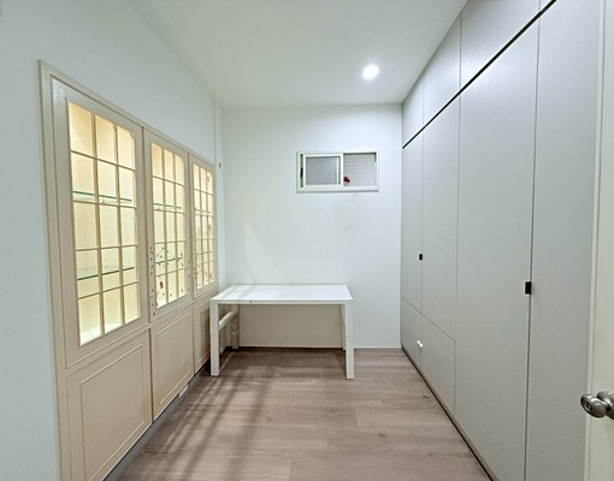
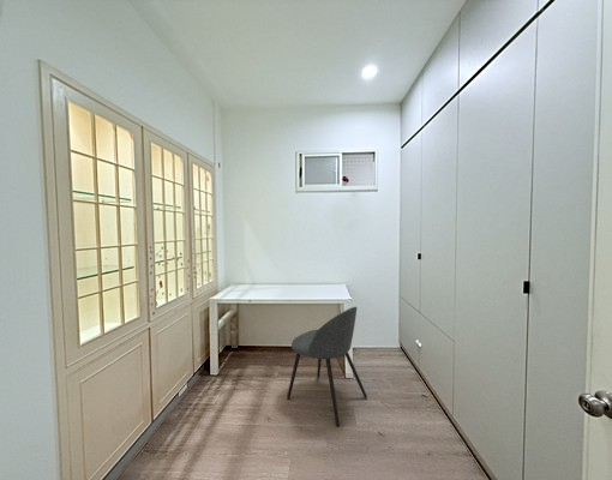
+ dining chair [286,306,368,427]
